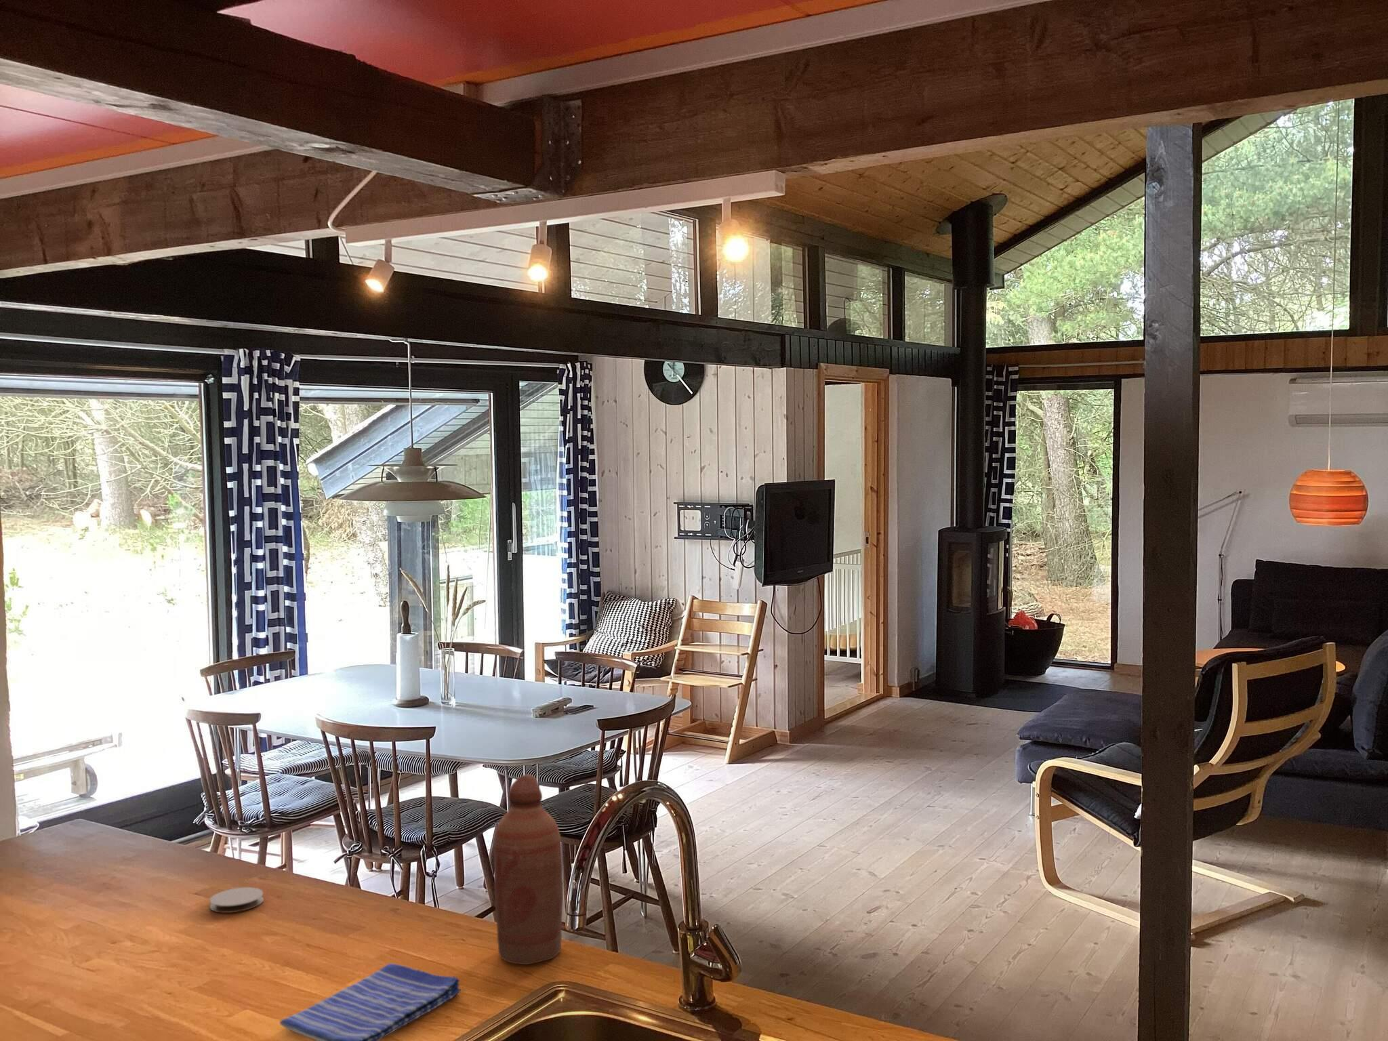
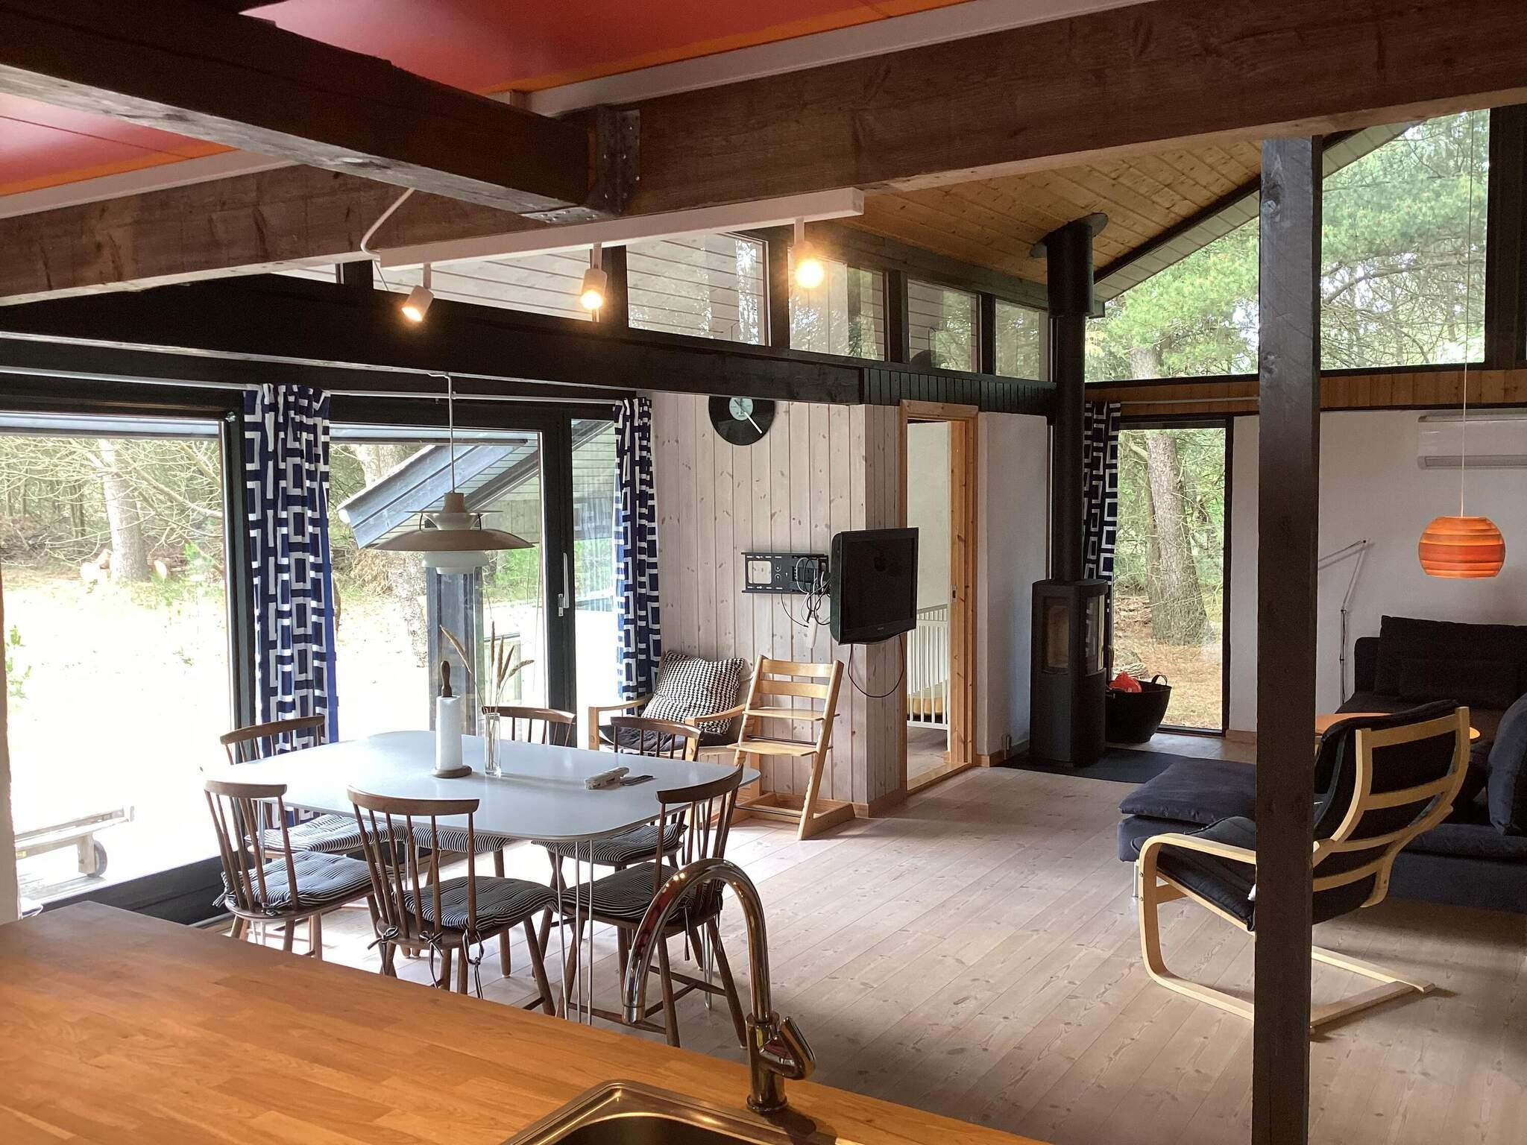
- bottle [493,774,564,966]
- coaster [209,887,264,913]
- dish towel [279,963,461,1041]
